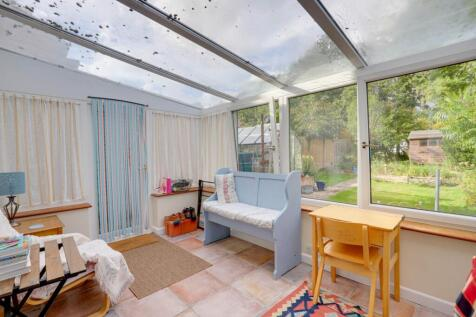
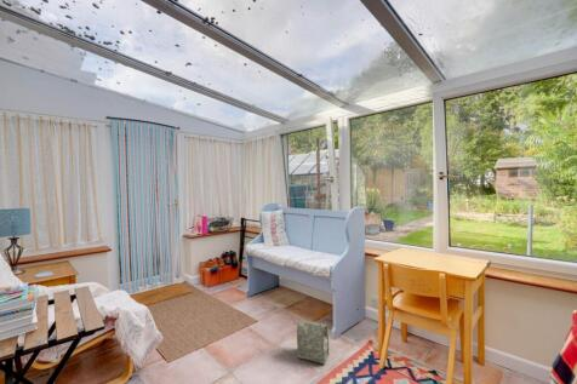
+ bag [296,320,330,366]
